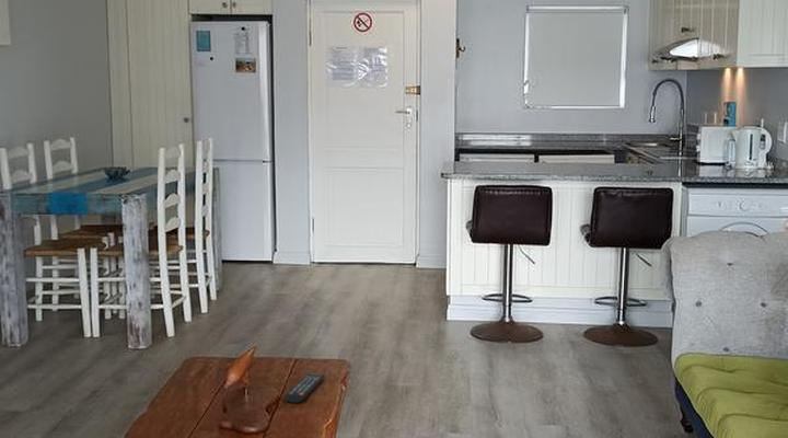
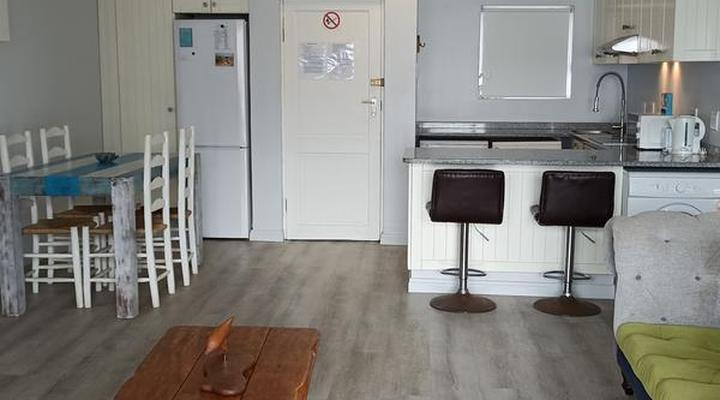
- remote control [283,372,326,404]
